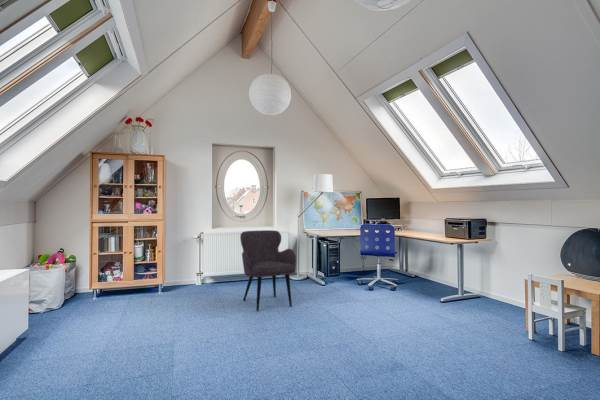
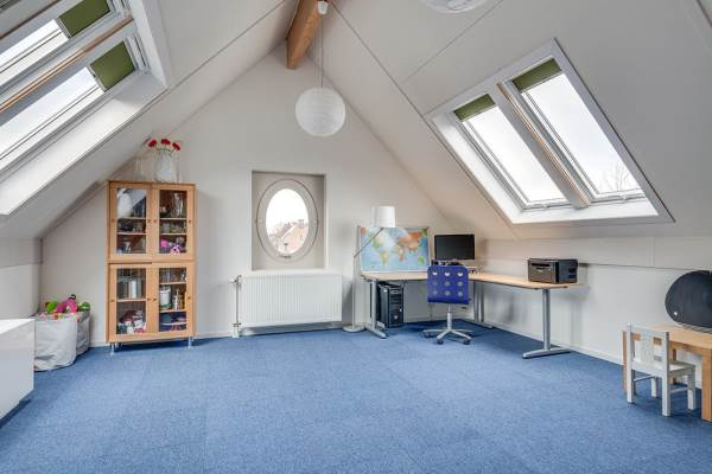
- armchair [239,229,297,312]
